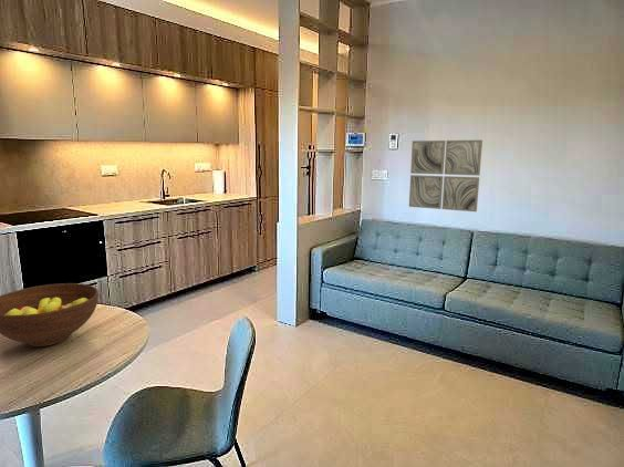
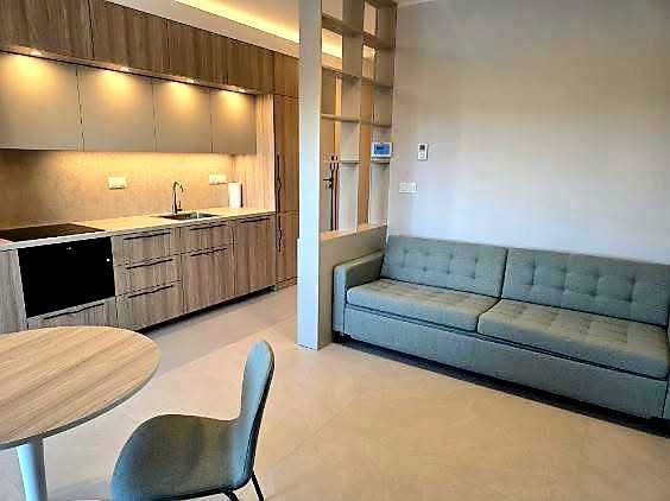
- wall art [408,139,483,212]
- fruit bowl [0,282,100,347]
